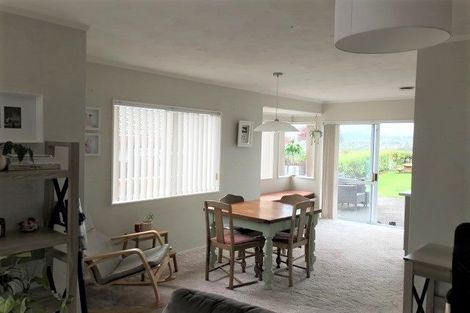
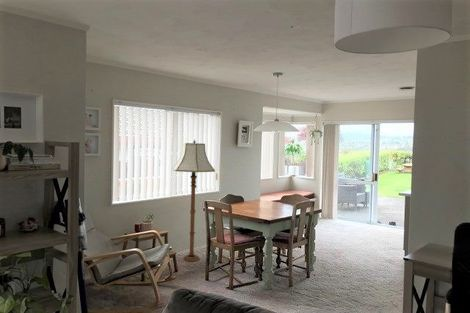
+ floor lamp [172,139,216,262]
